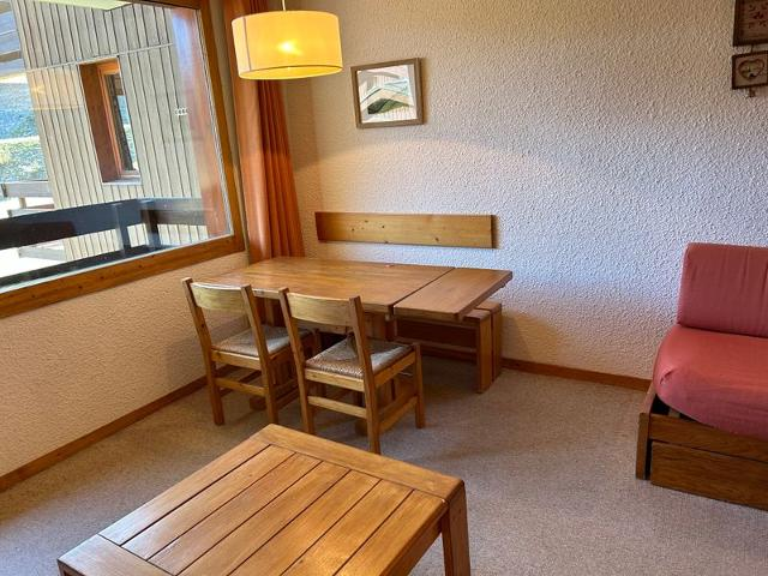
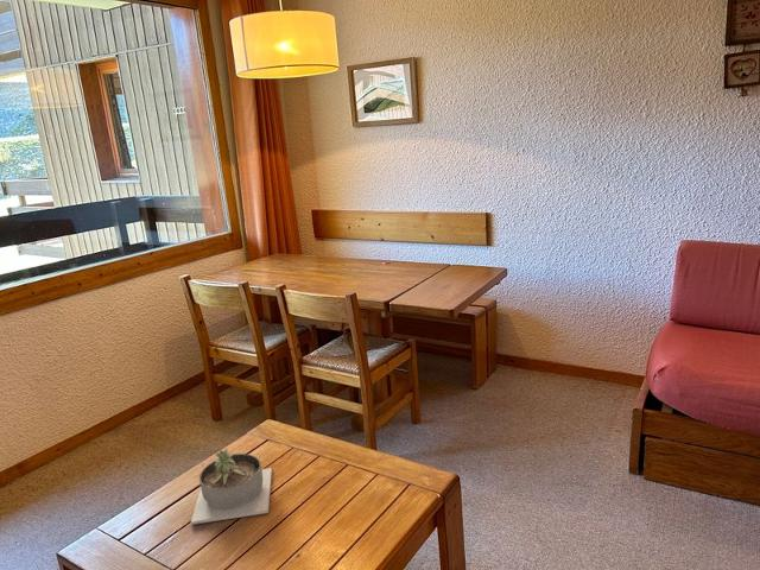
+ succulent planter [190,448,273,526]
